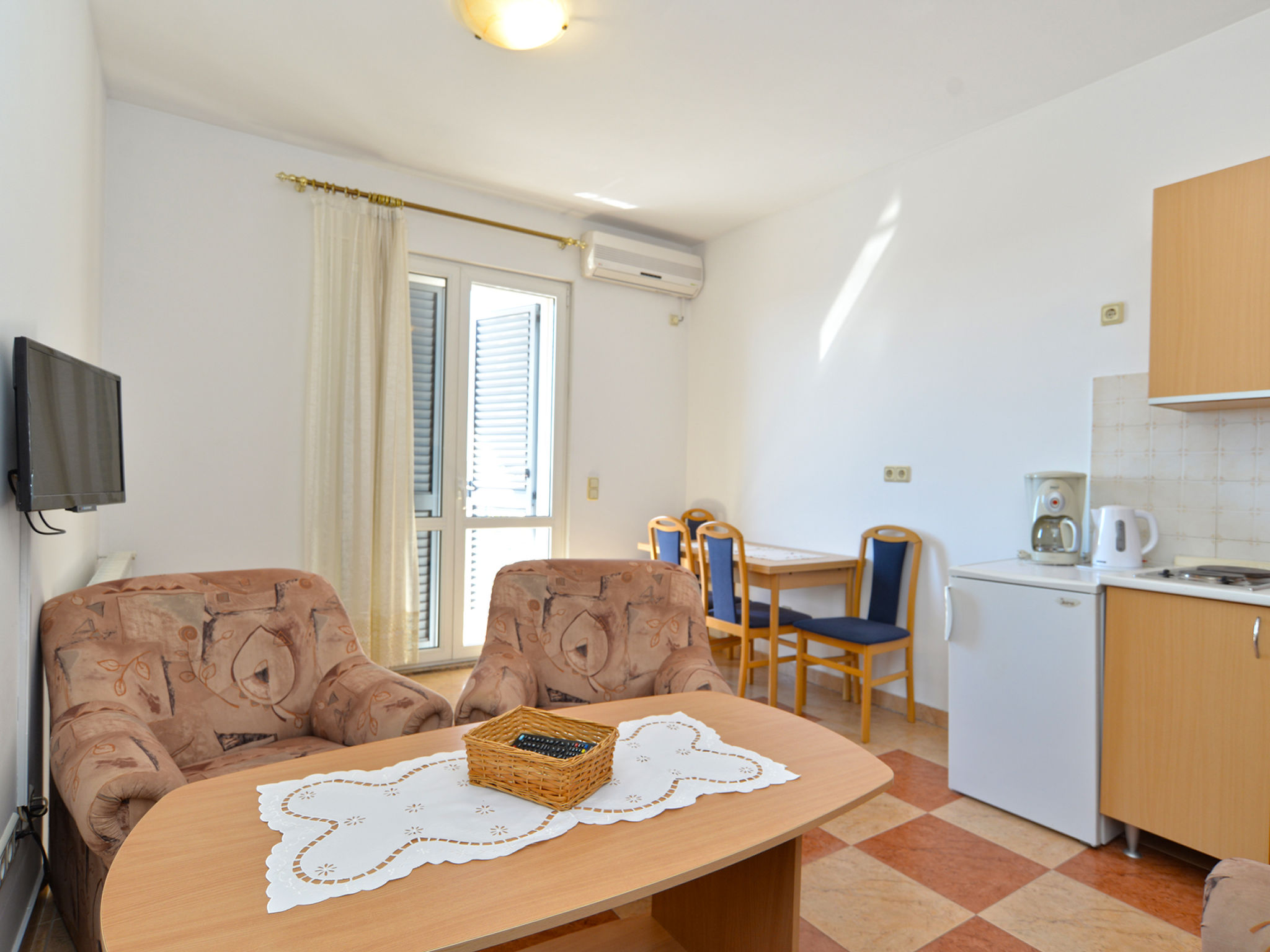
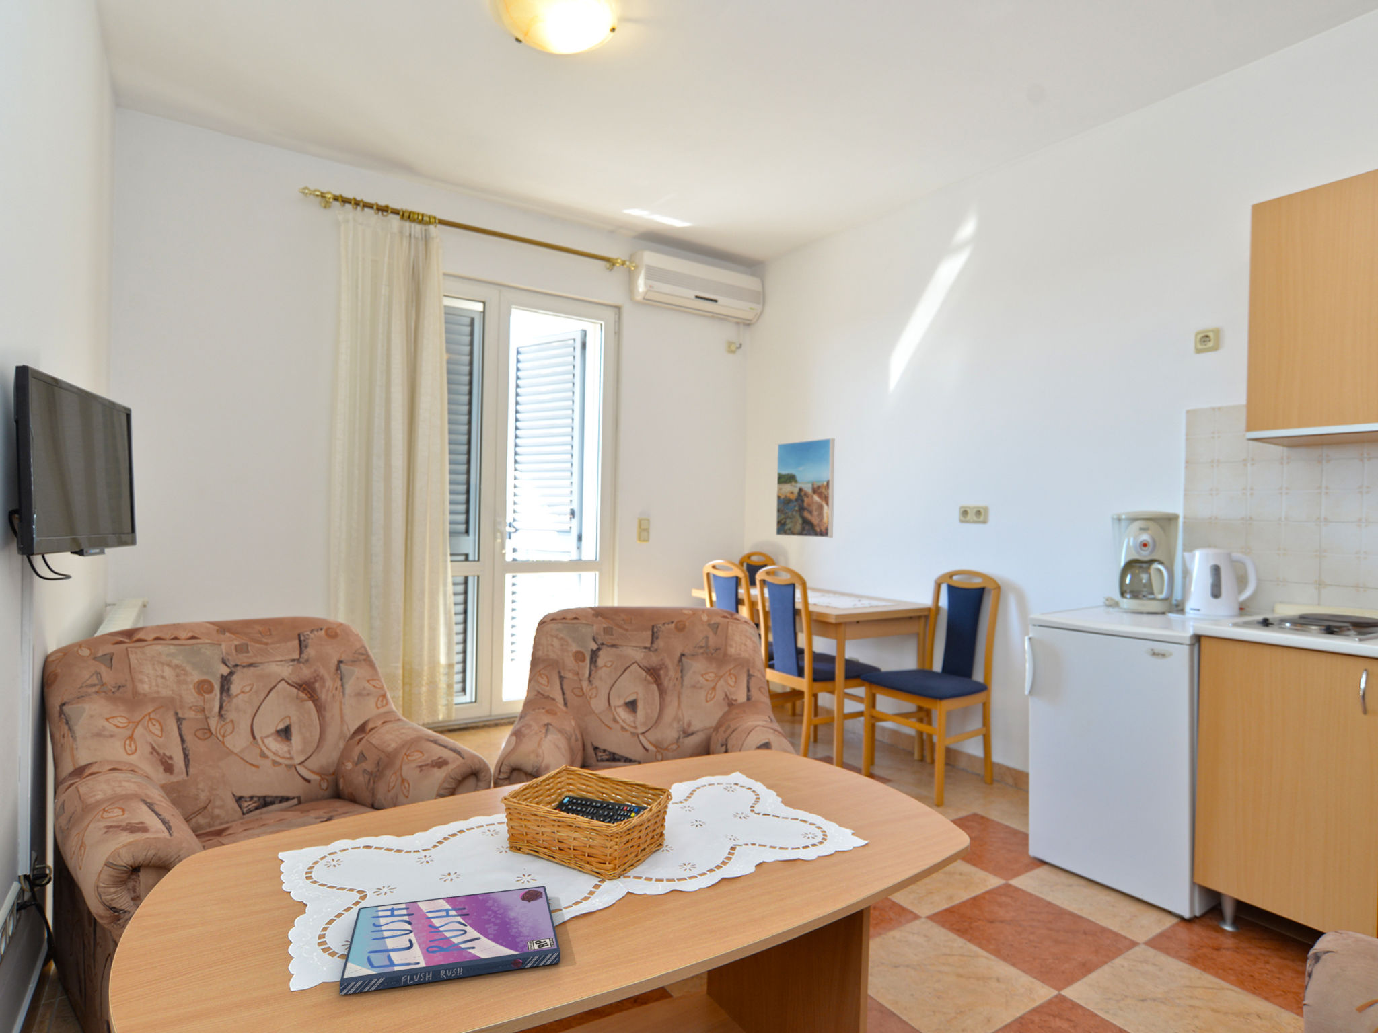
+ video game case [340,885,561,995]
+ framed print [775,437,835,538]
